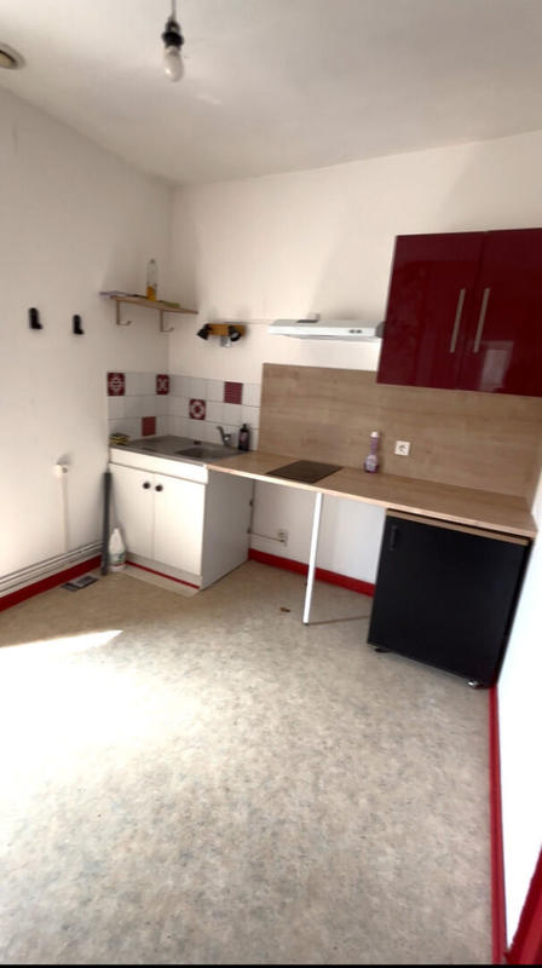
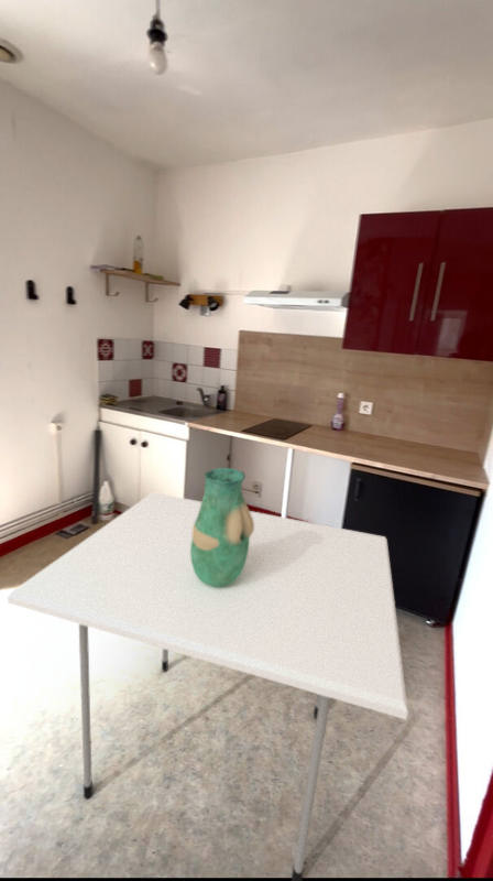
+ vase [190,467,254,587]
+ dining table [7,491,409,881]
